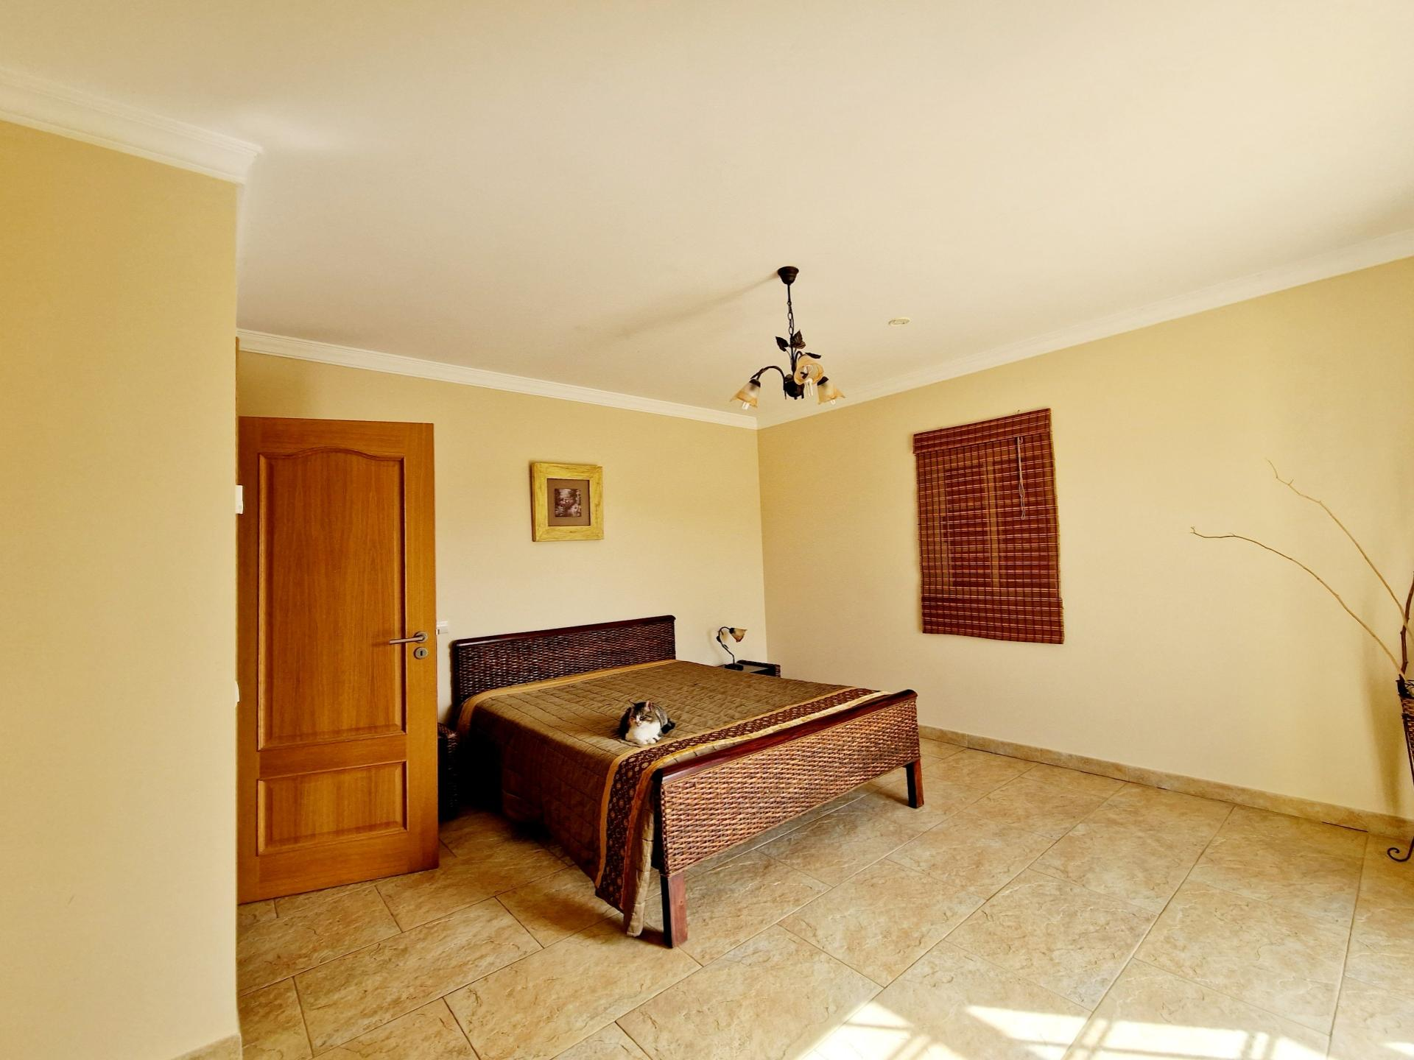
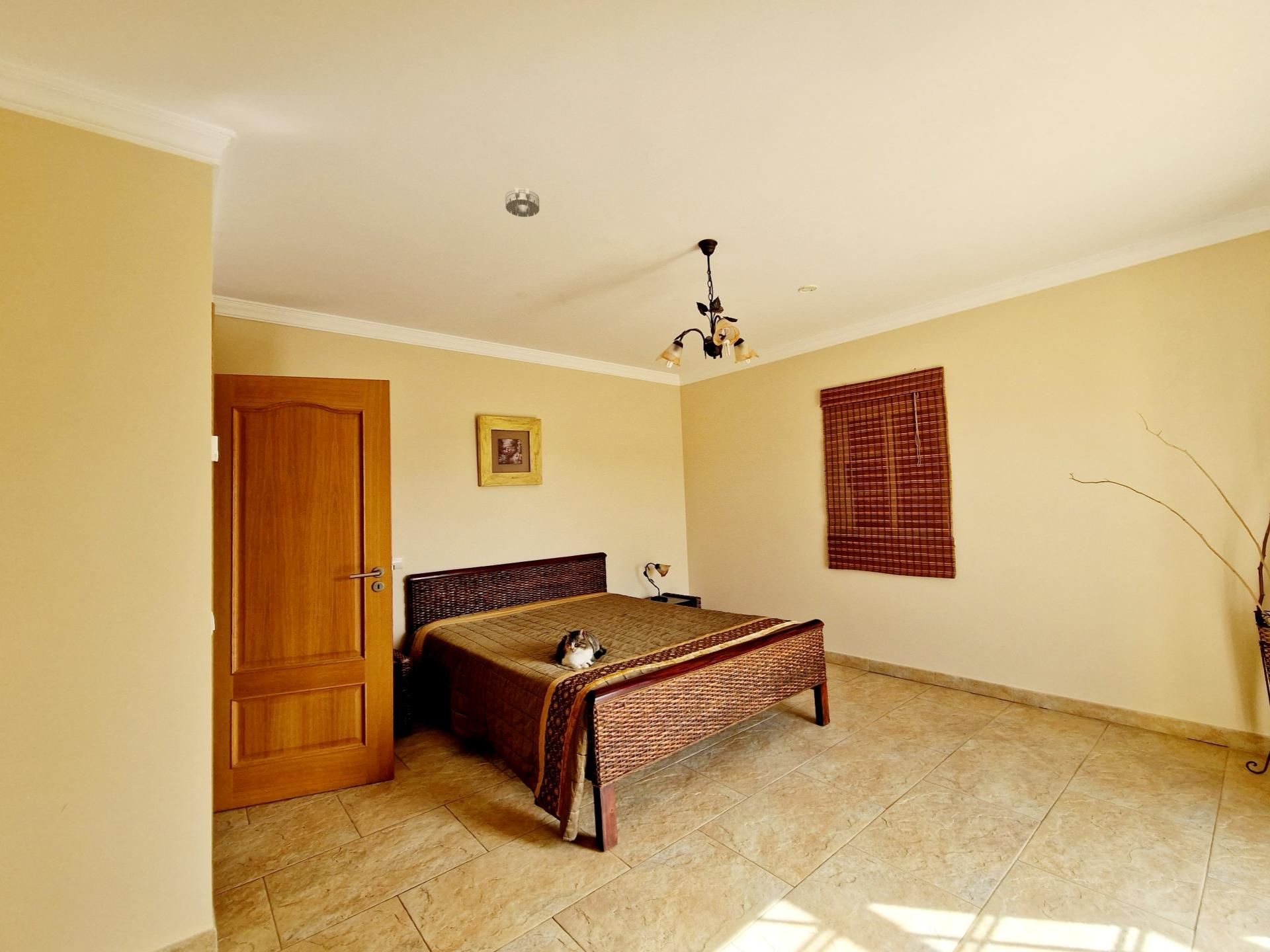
+ smoke detector [505,187,540,218]
